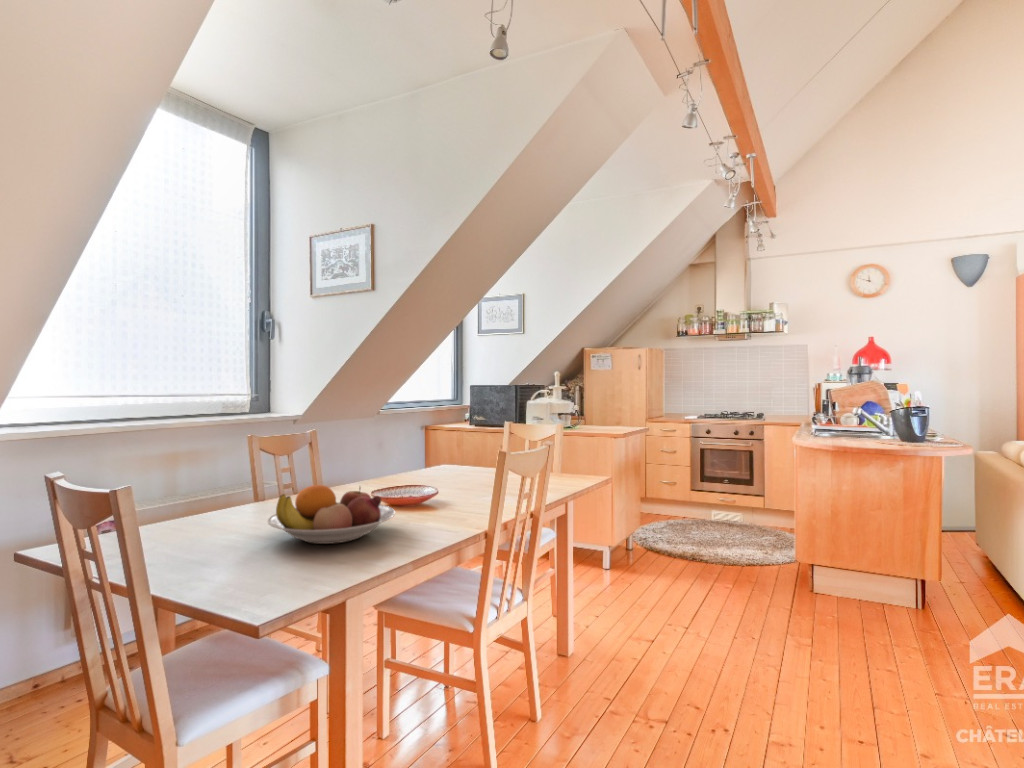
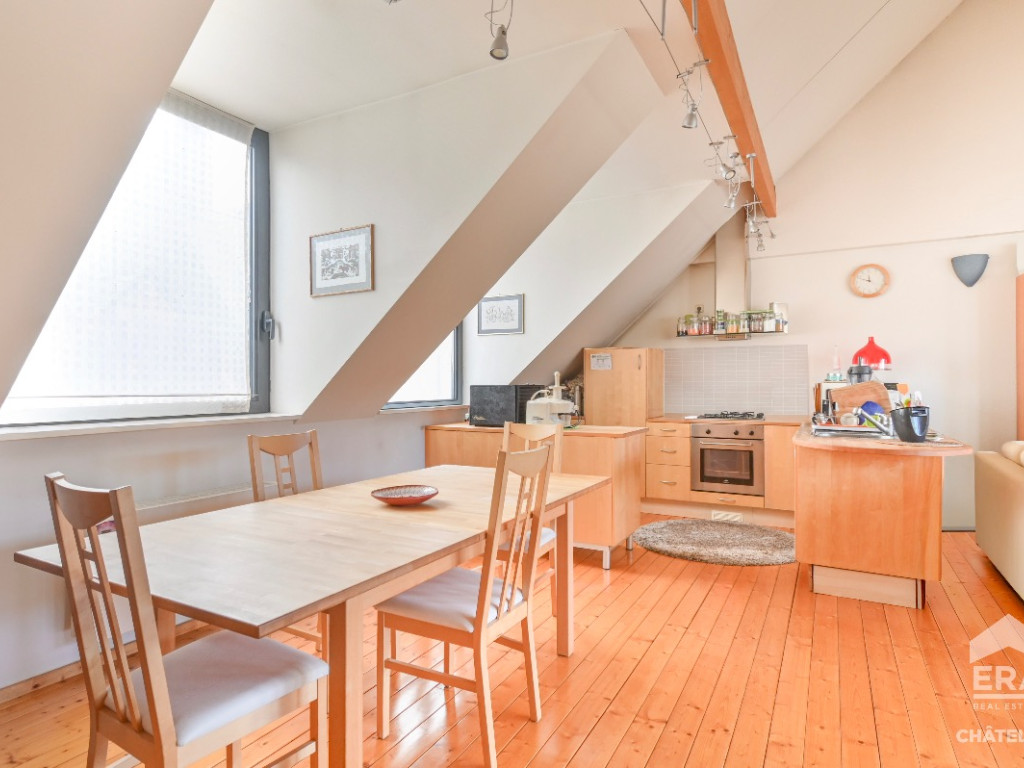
- fruit bowl [267,484,396,545]
